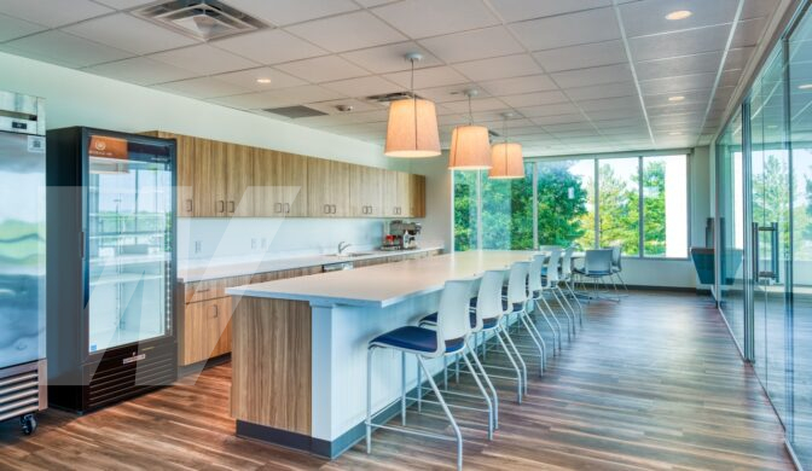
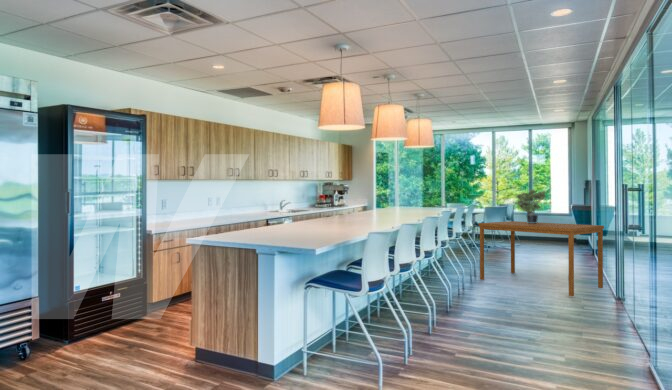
+ dining table [478,220,605,297]
+ potted plant [514,188,548,223]
